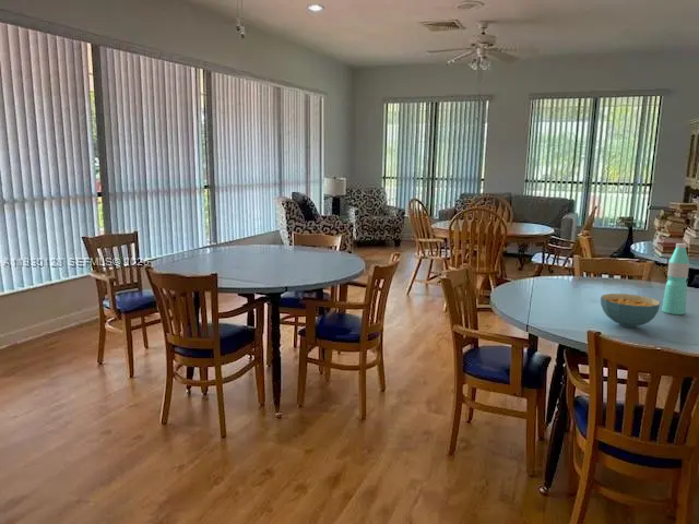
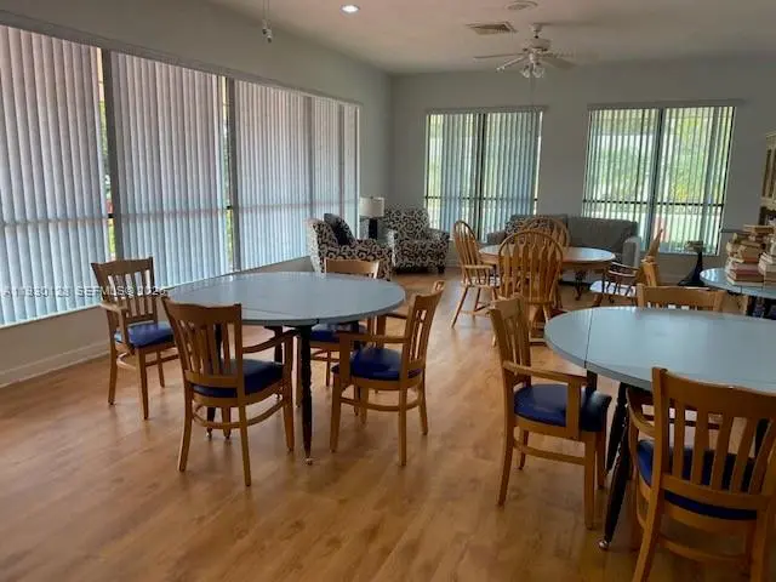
- water bottle [661,242,690,315]
- cereal bowl [600,293,662,329]
